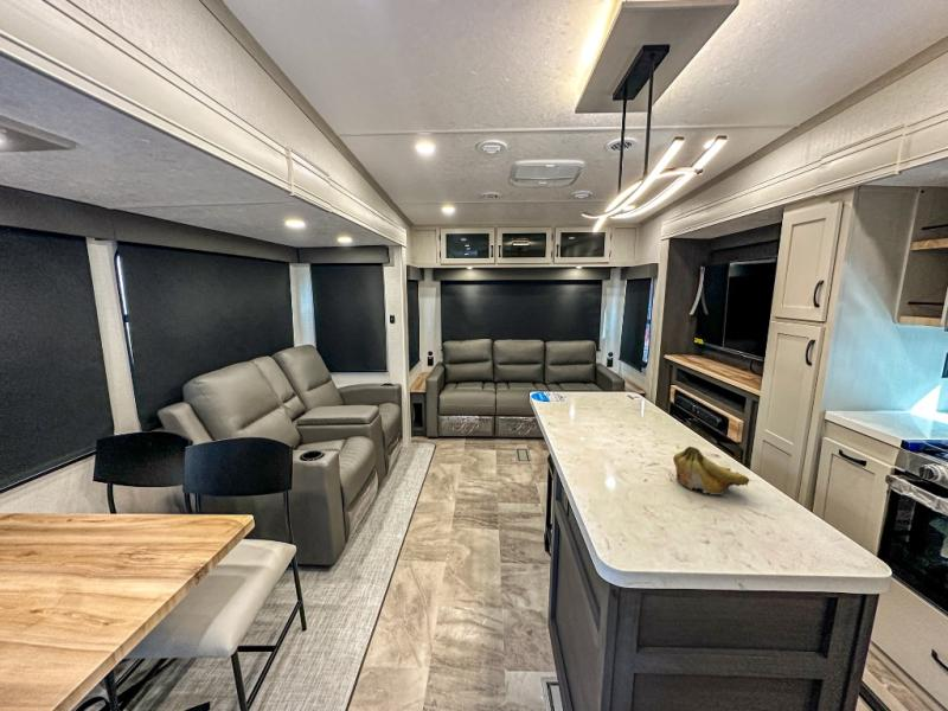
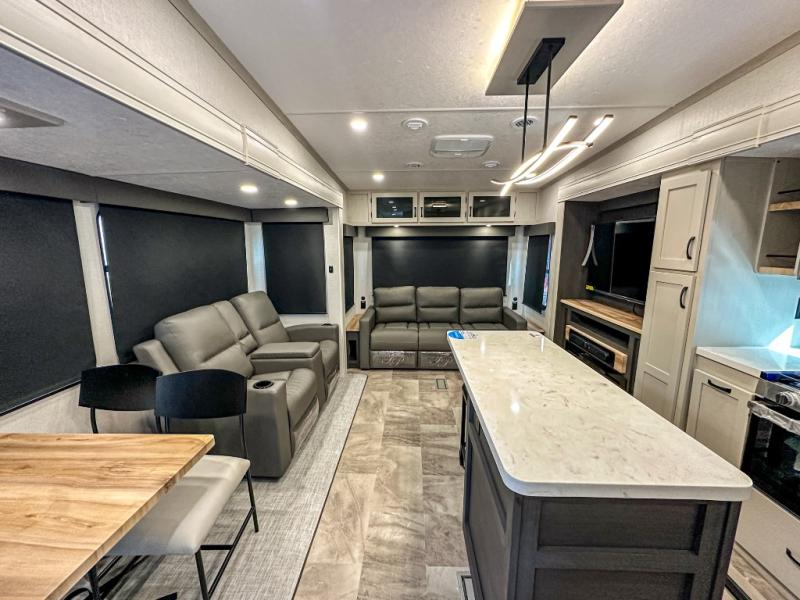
- fruit [672,446,751,495]
